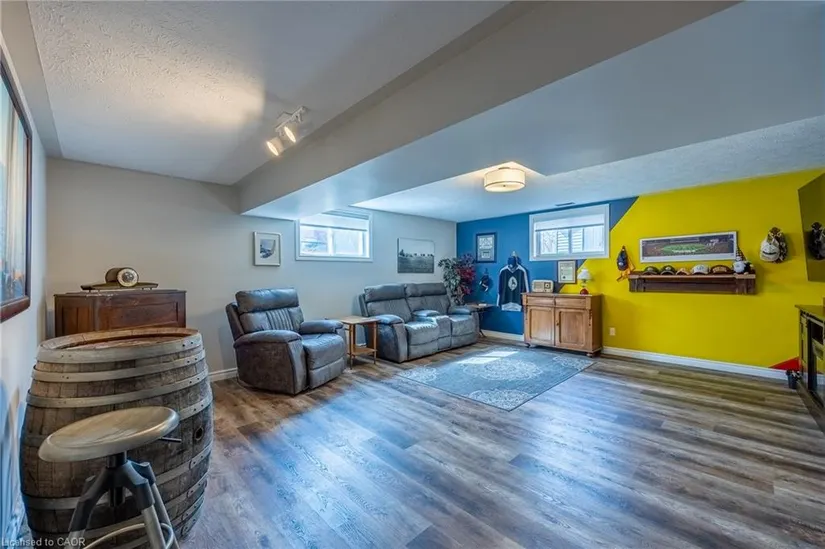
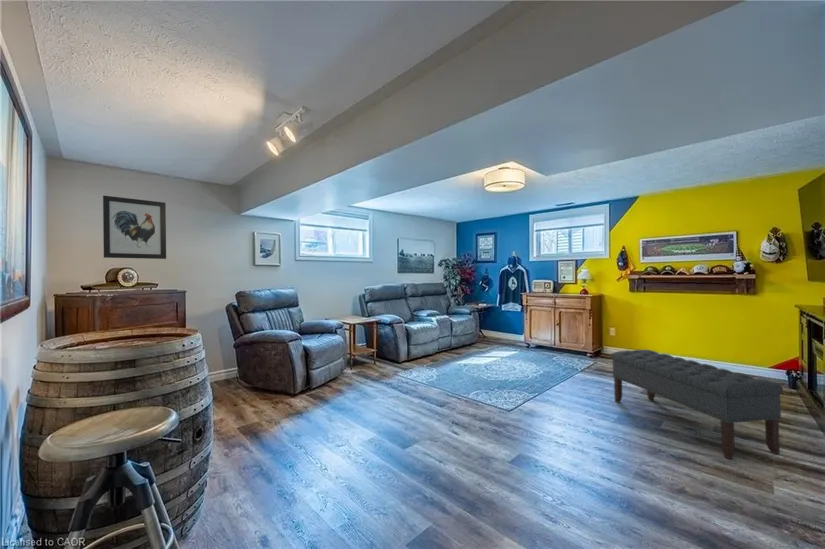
+ wall art [102,194,167,260]
+ bench [610,349,784,460]
